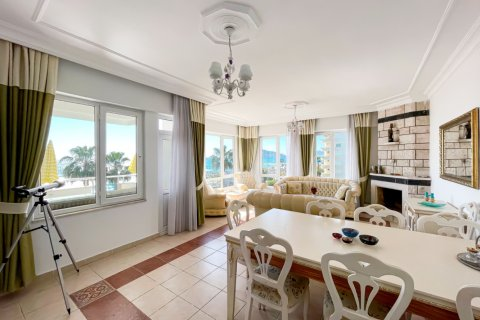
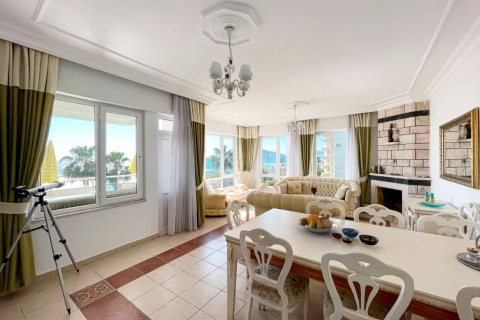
+ fruit bowl [296,213,338,234]
